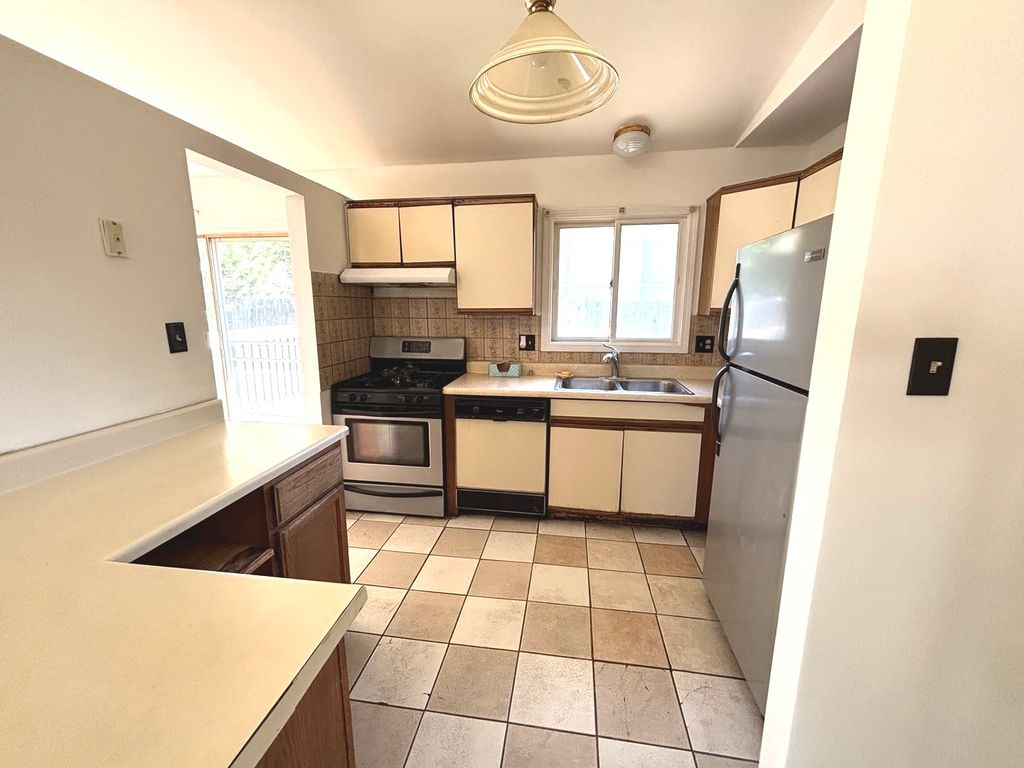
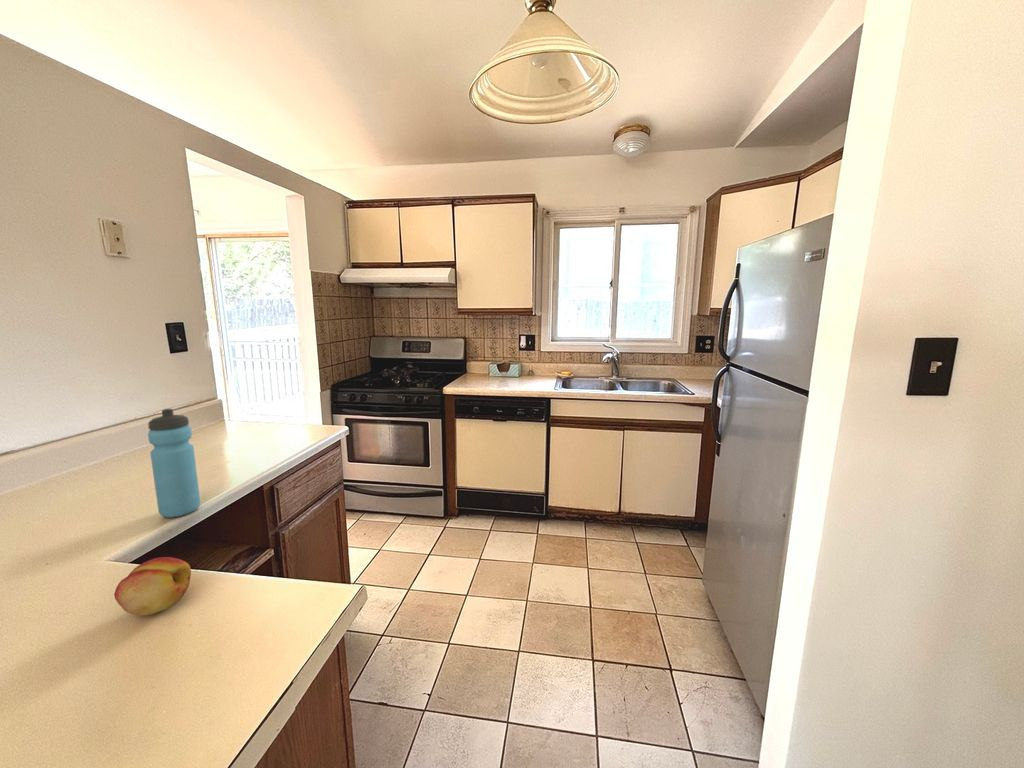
+ fruit [113,556,192,617]
+ water bottle [147,408,201,518]
